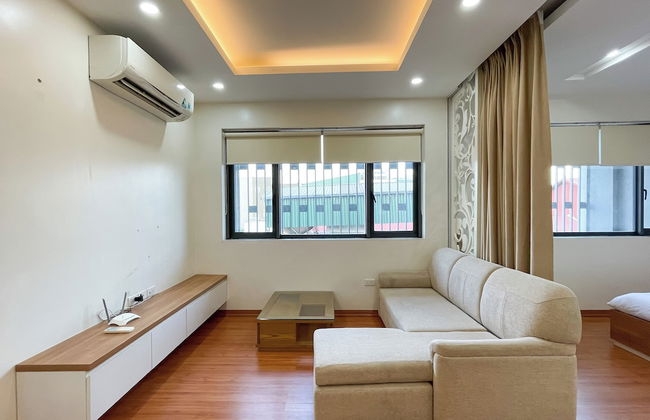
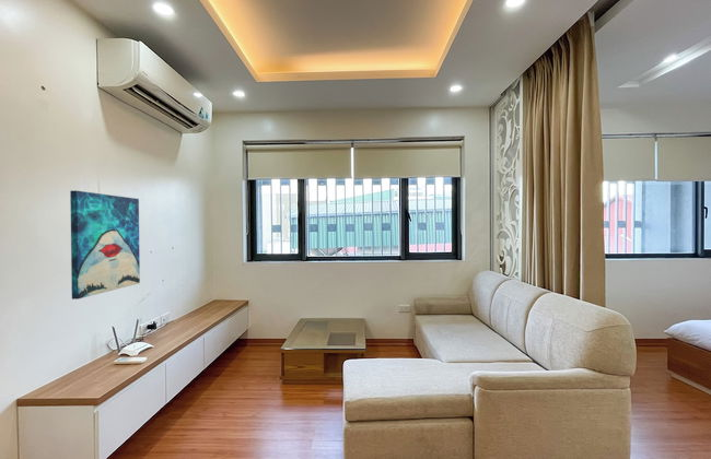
+ wall art [69,189,141,301]
